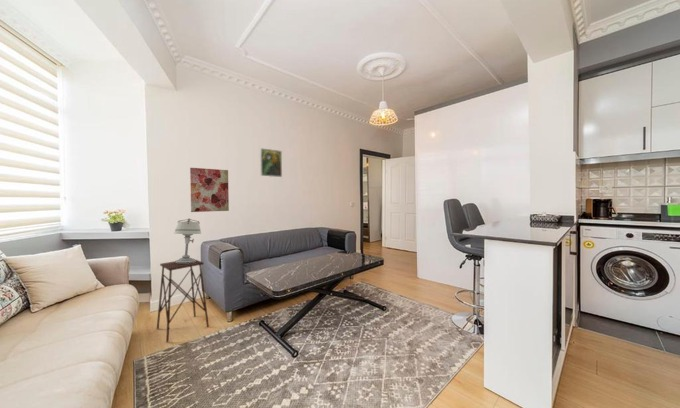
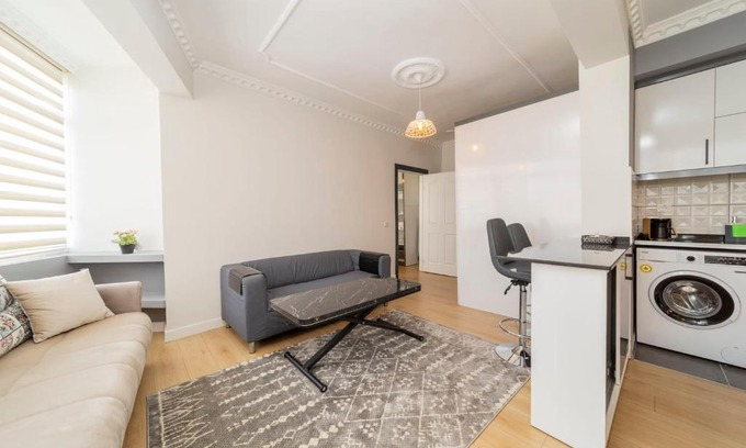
- wall art [189,167,230,213]
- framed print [259,147,283,178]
- side table [156,257,210,343]
- table lamp [173,217,202,263]
